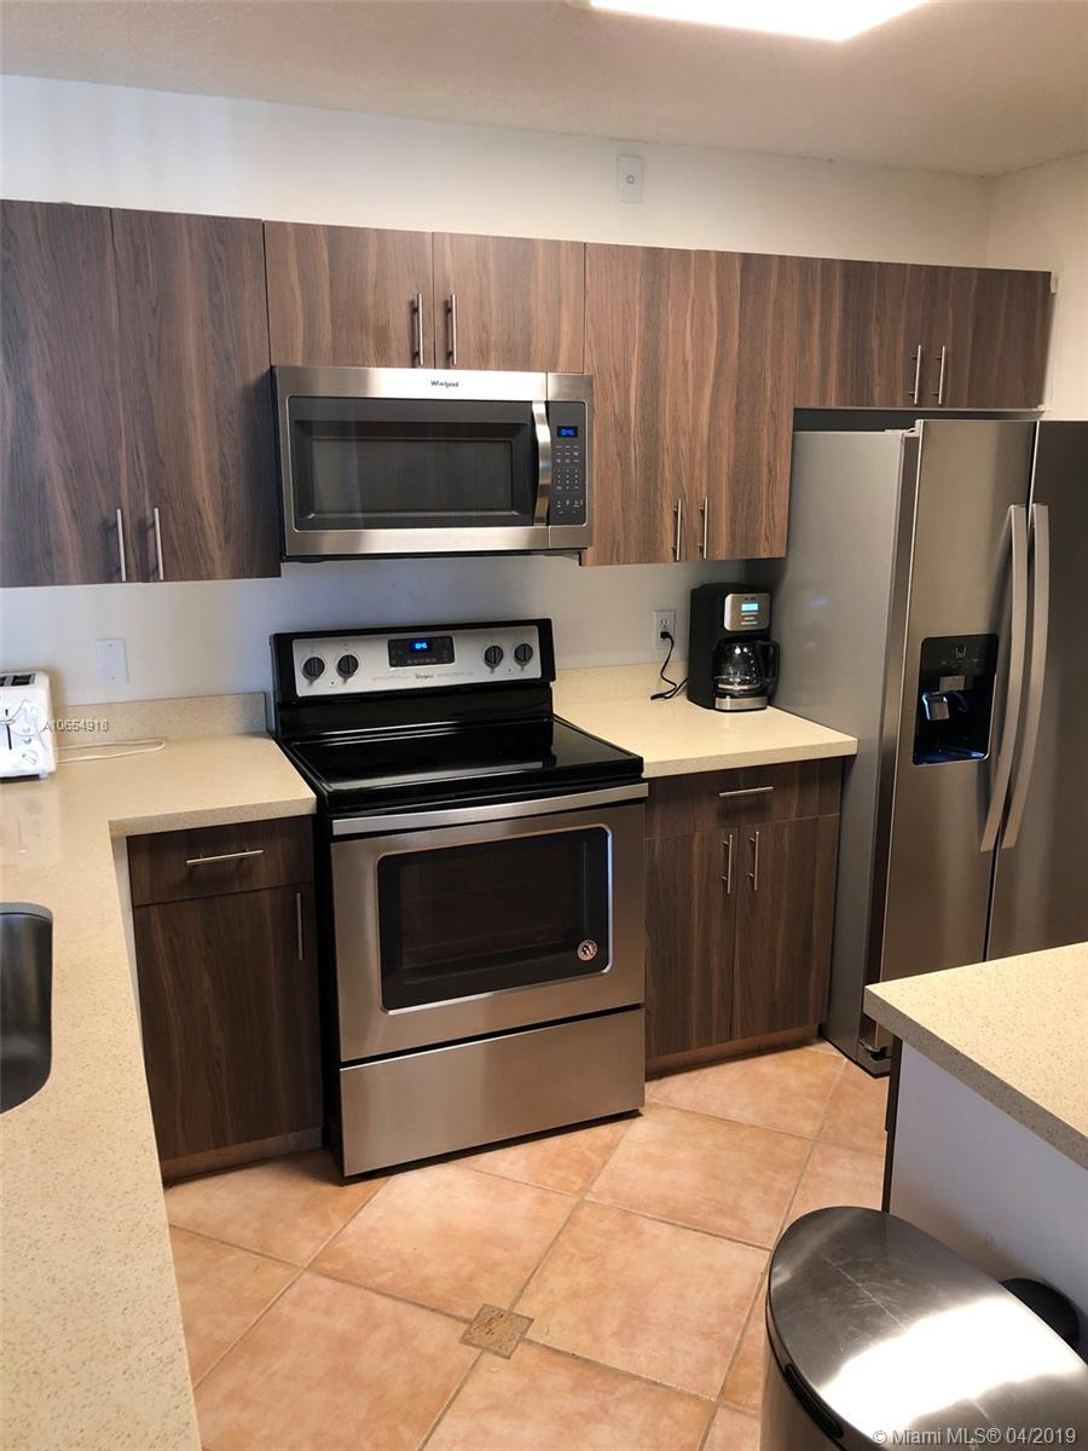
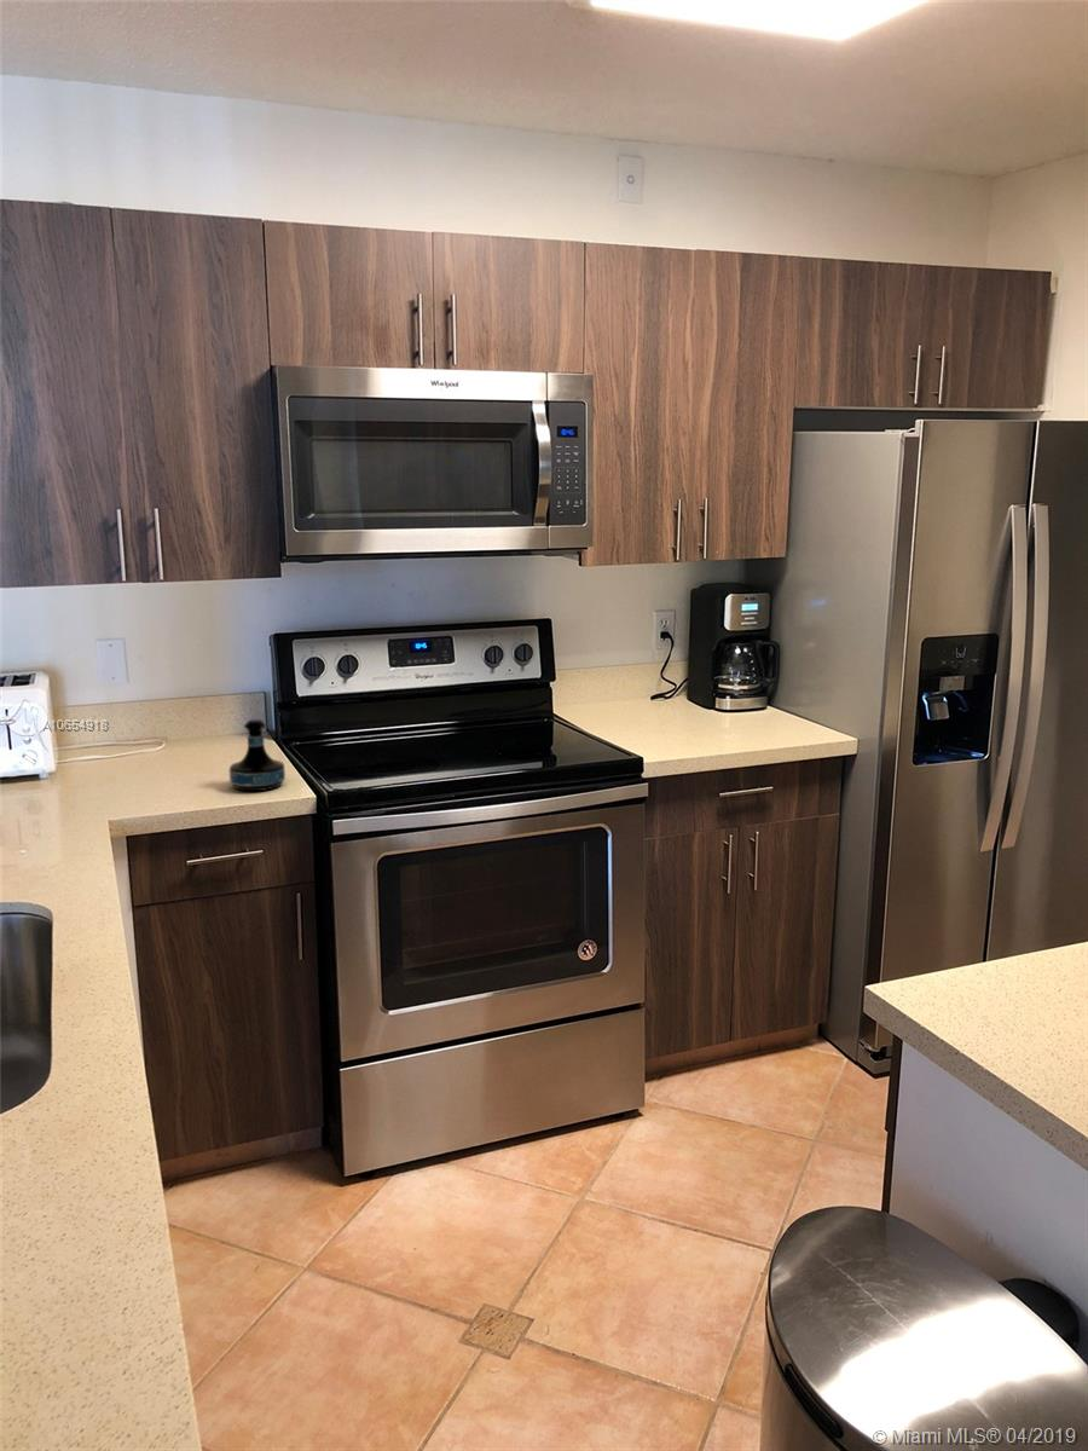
+ tequila bottle [228,718,287,792]
